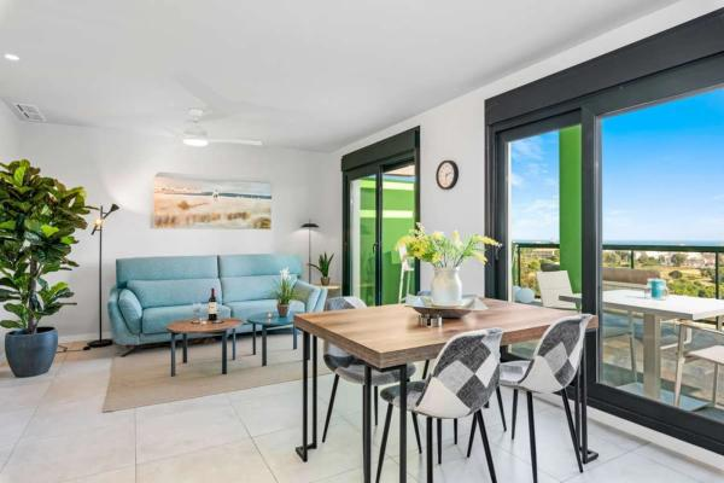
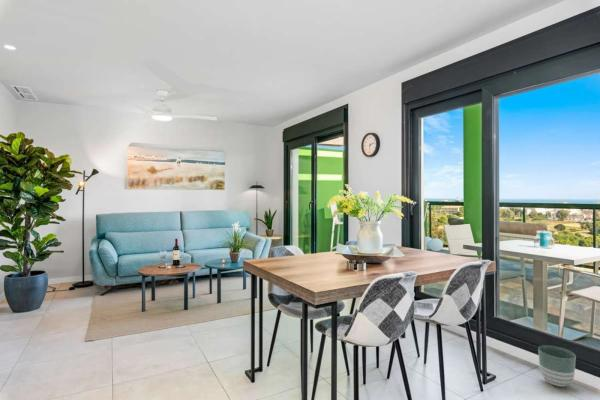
+ planter [537,344,577,388]
